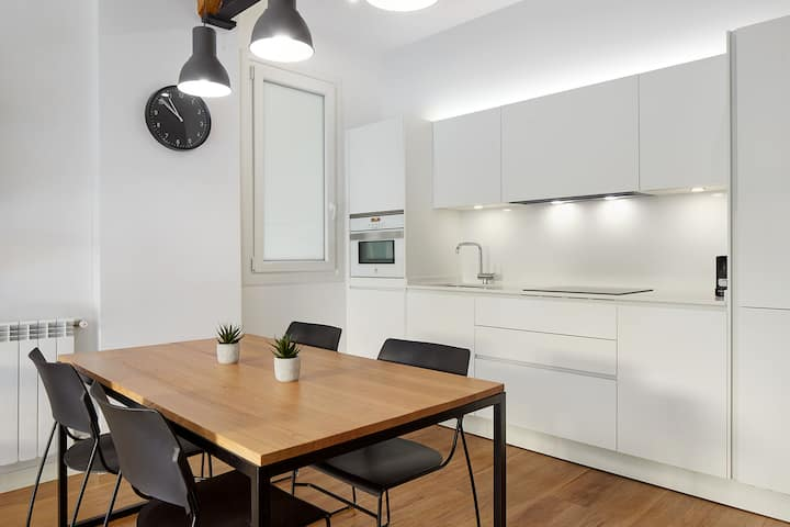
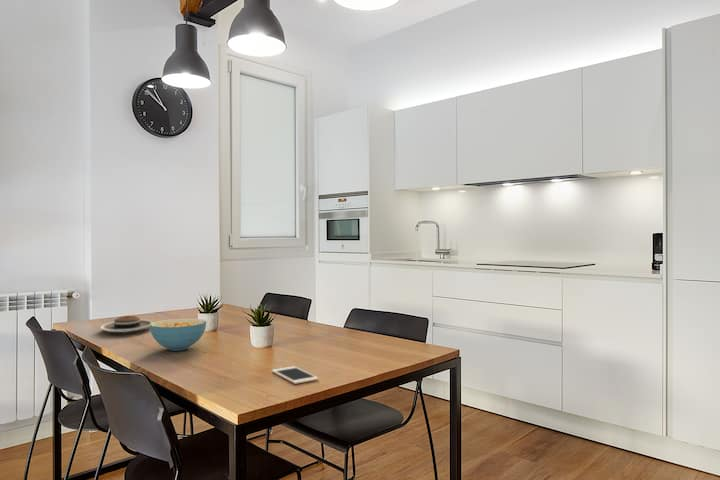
+ cell phone [271,366,319,385]
+ cereal bowl [149,318,207,352]
+ plate [99,315,154,333]
